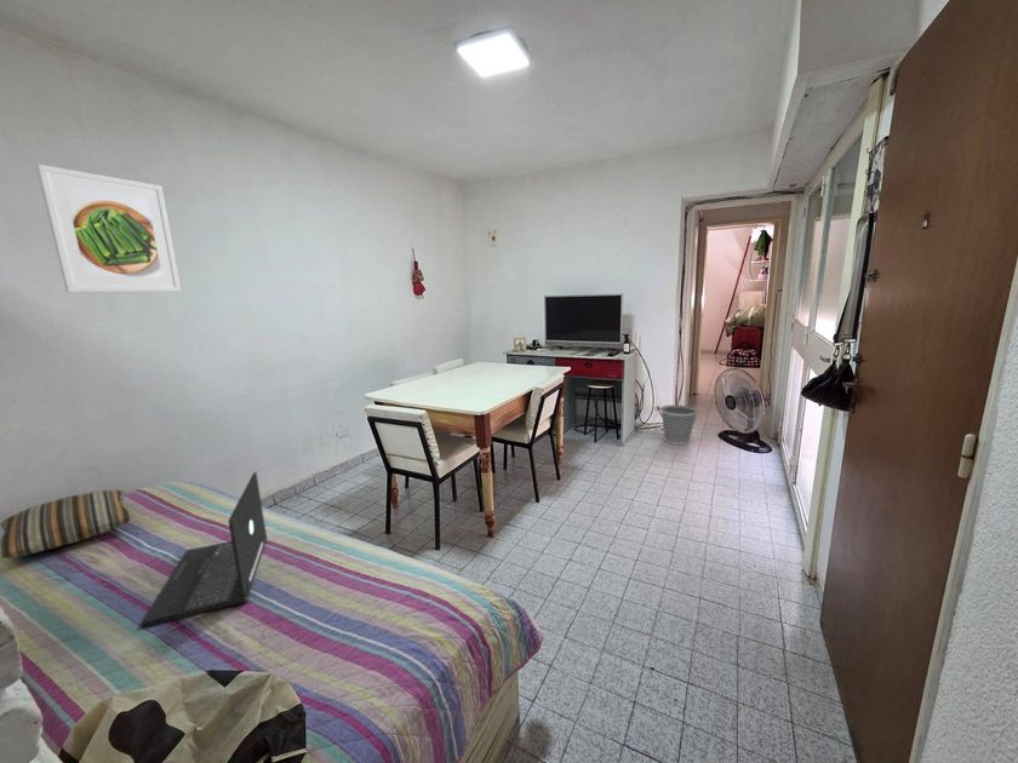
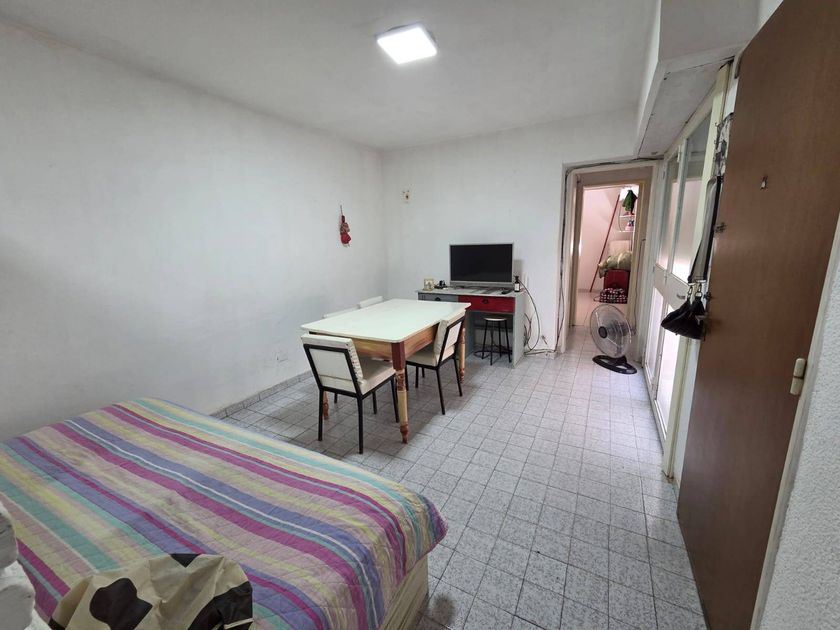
- laptop [139,471,268,629]
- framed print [35,164,182,293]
- wastebasket [659,405,698,446]
- pillow [0,489,135,560]
